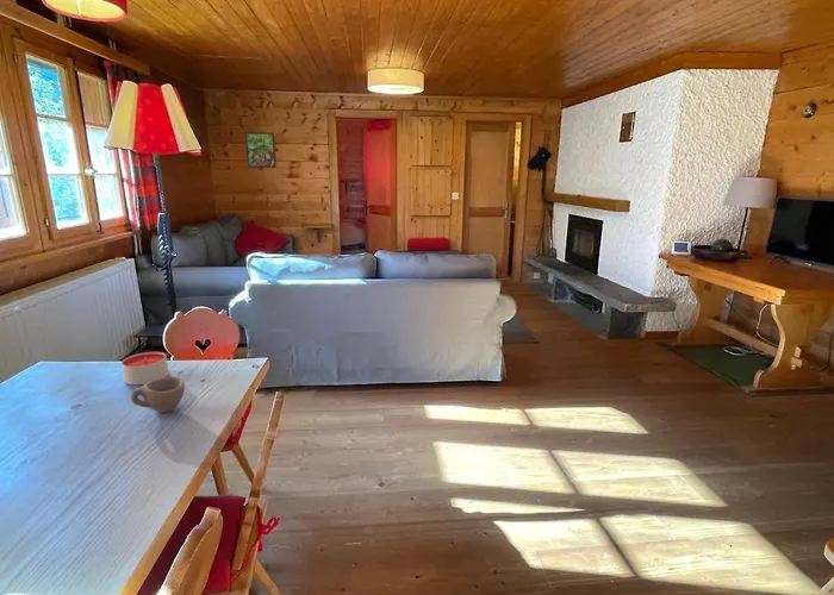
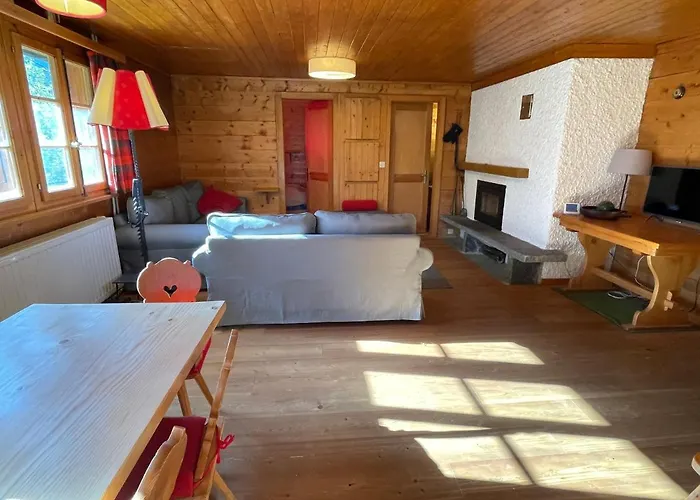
- cup [130,375,186,414]
- candle [120,351,169,386]
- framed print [244,131,278,169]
